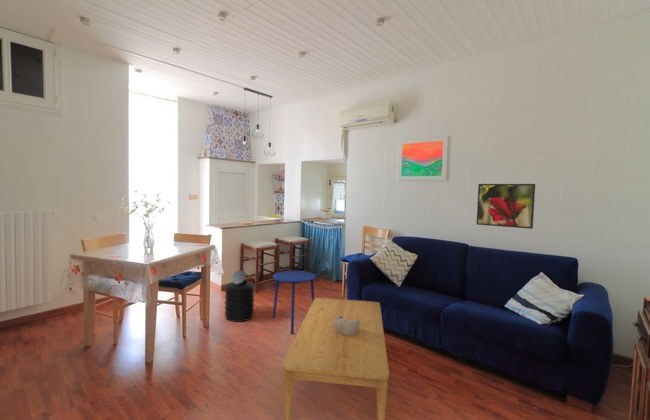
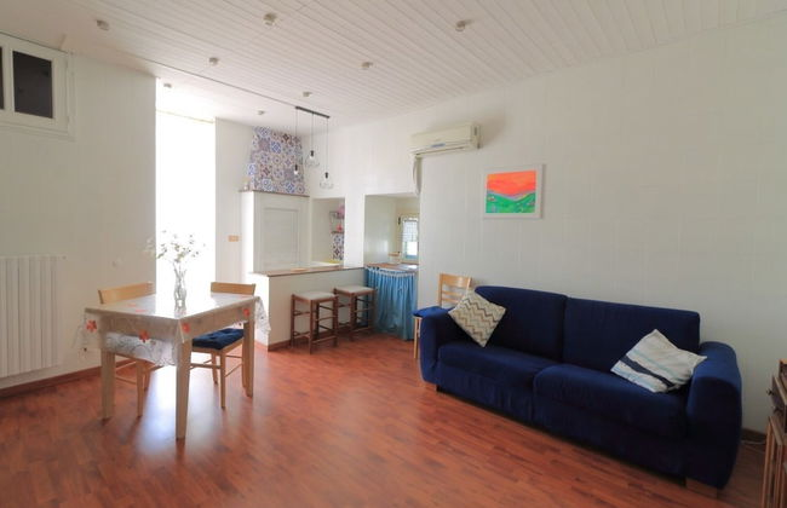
- coffee table [281,297,390,420]
- side table [272,270,317,335]
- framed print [476,183,536,230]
- decorative bowl [334,315,360,336]
- trash can [224,269,255,323]
